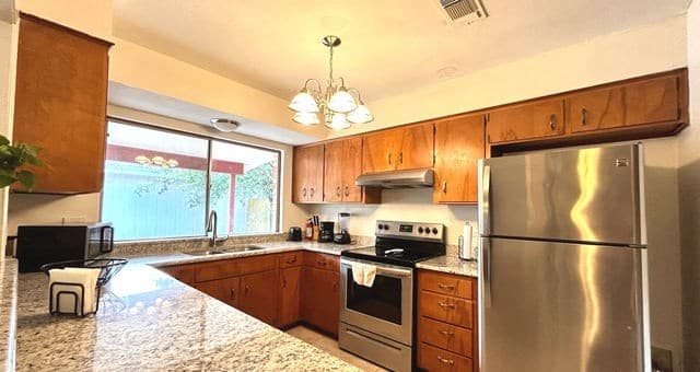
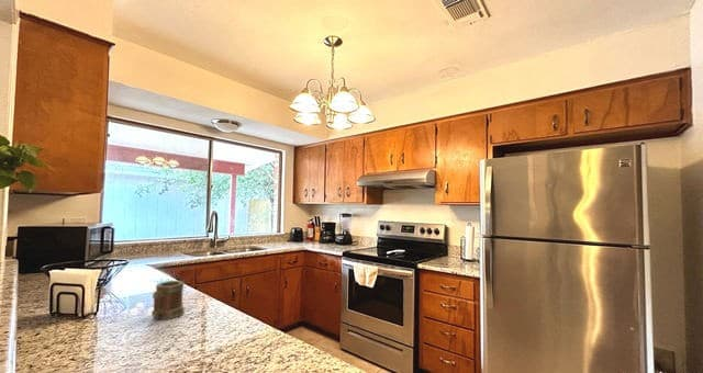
+ mug [150,280,186,320]
